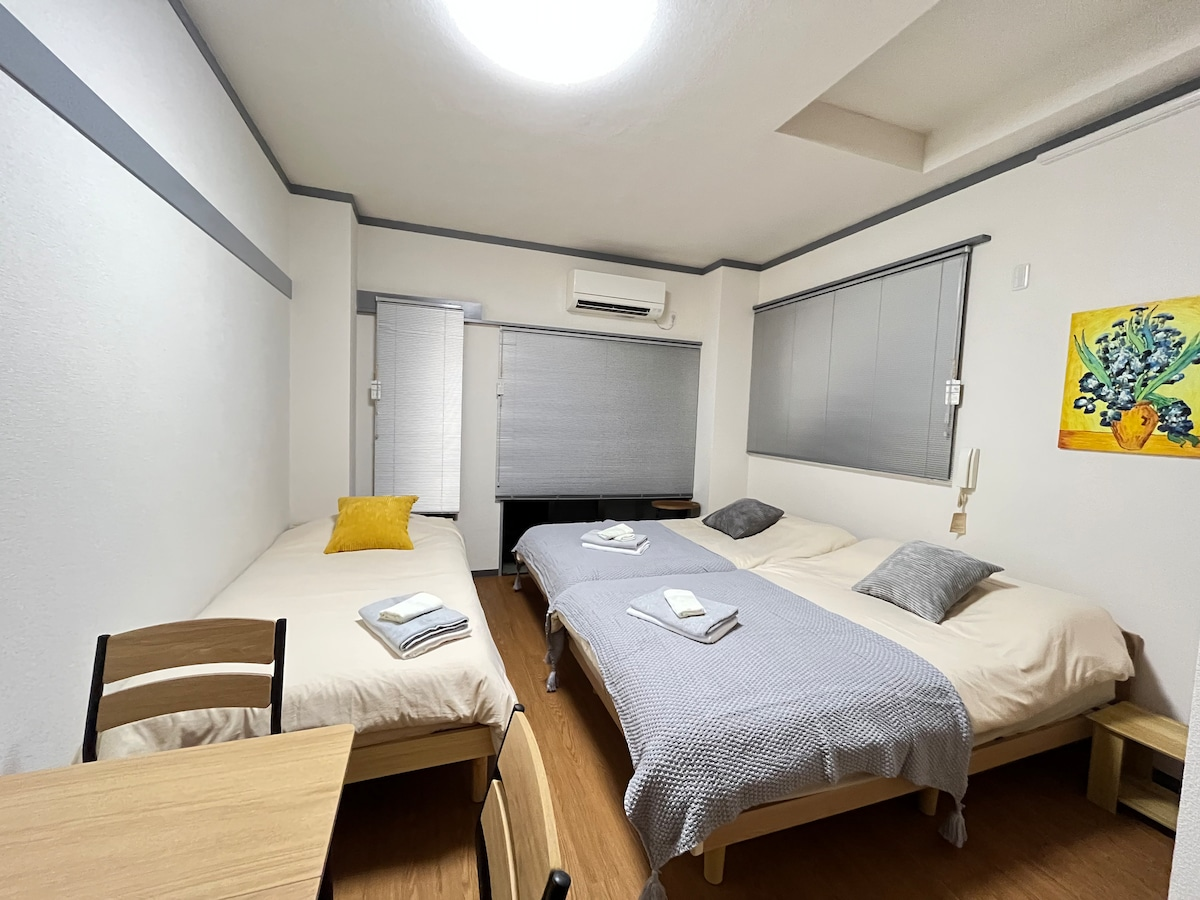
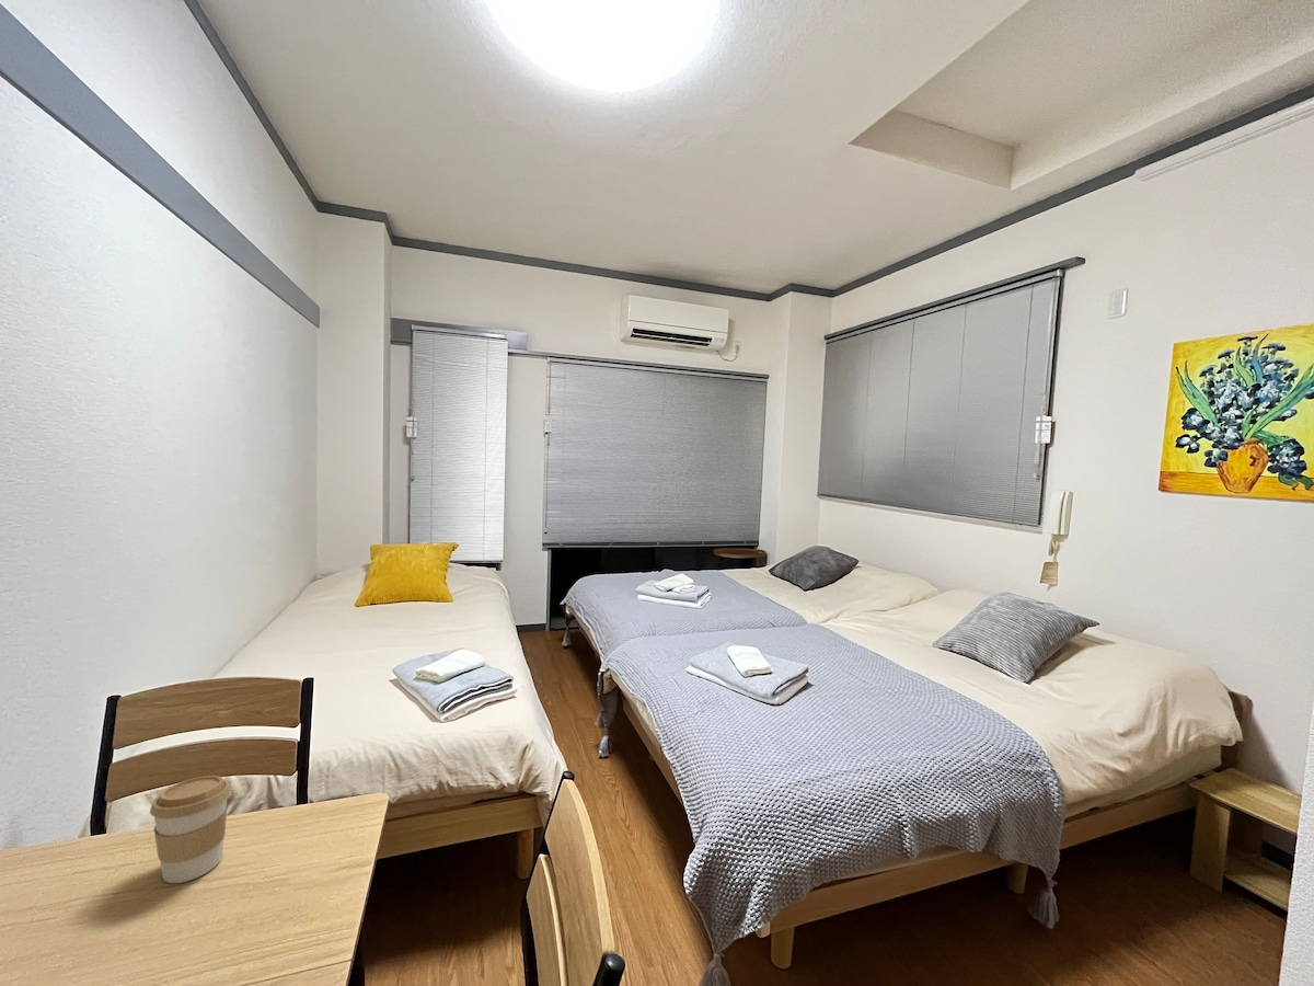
+ coffee cup [149,775,232,884]
